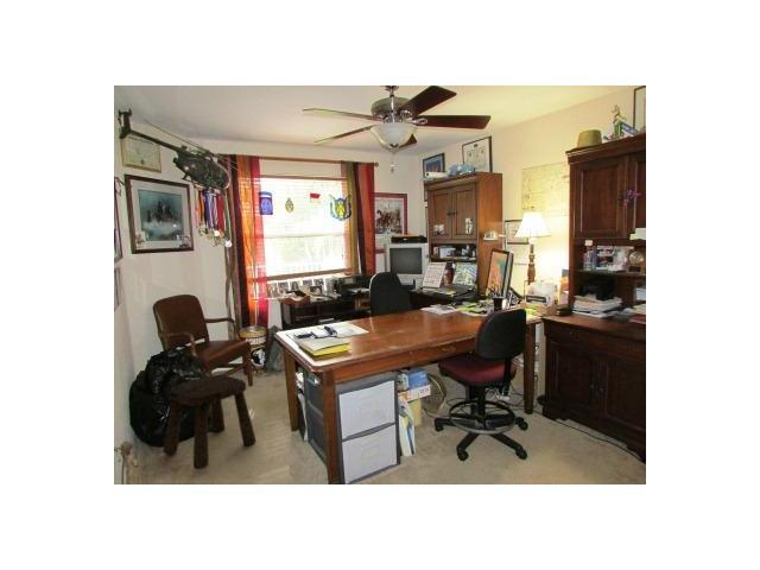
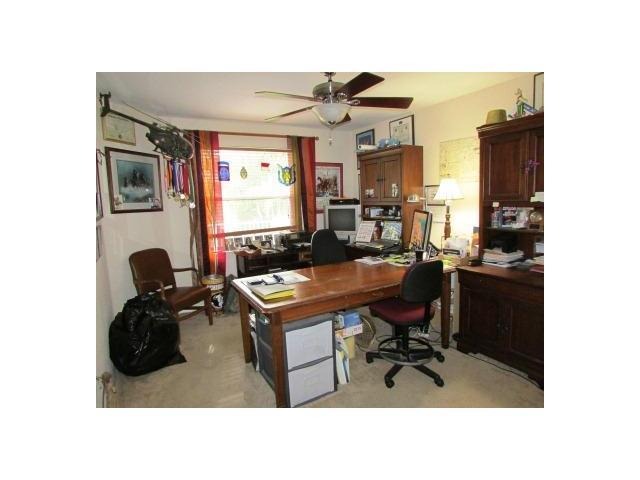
- stool [162,374,256,470]
